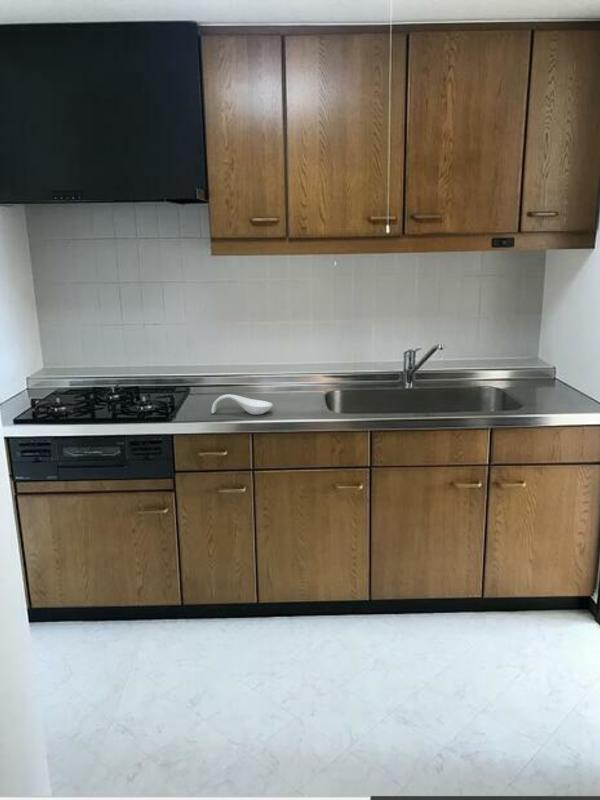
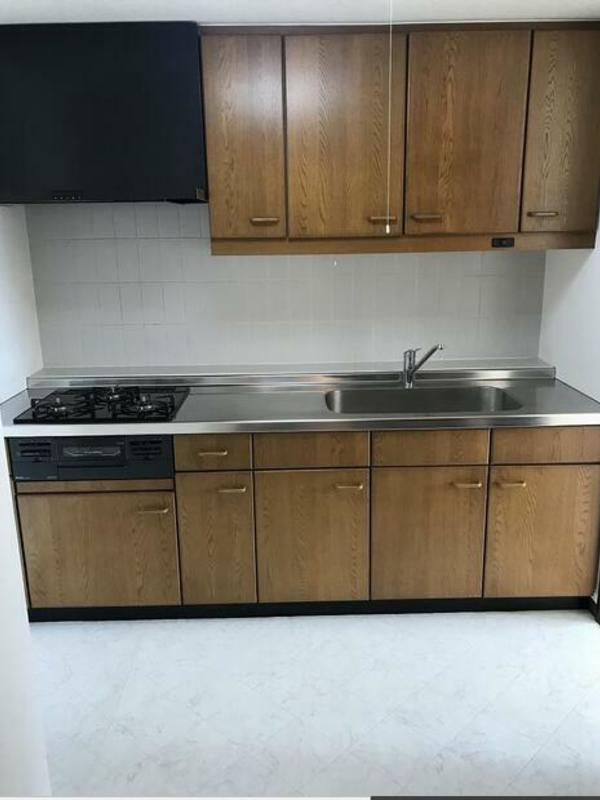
- spoon rest [210,393,274,415]
